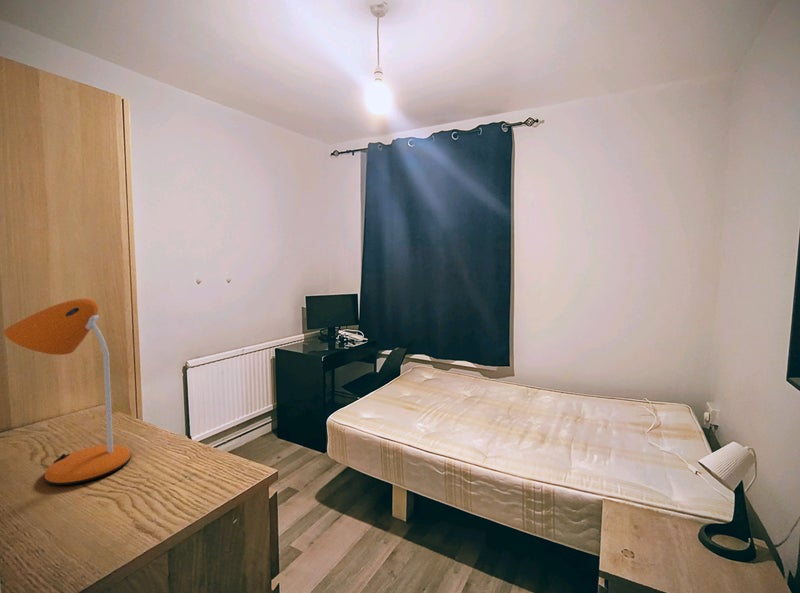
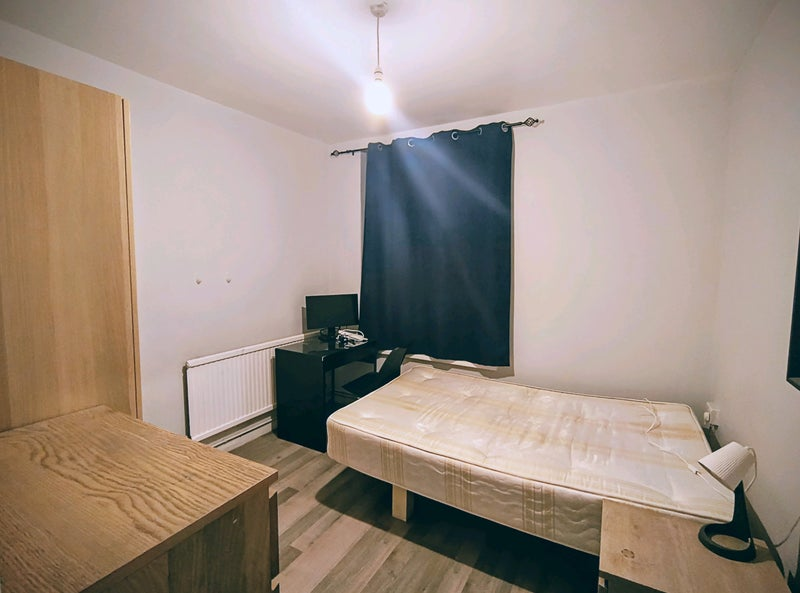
- desk lamp [3,297,132,486]
